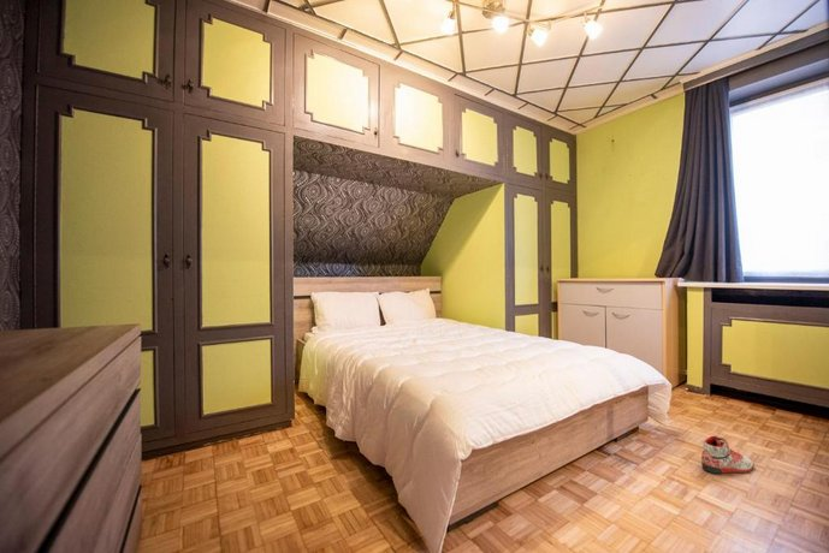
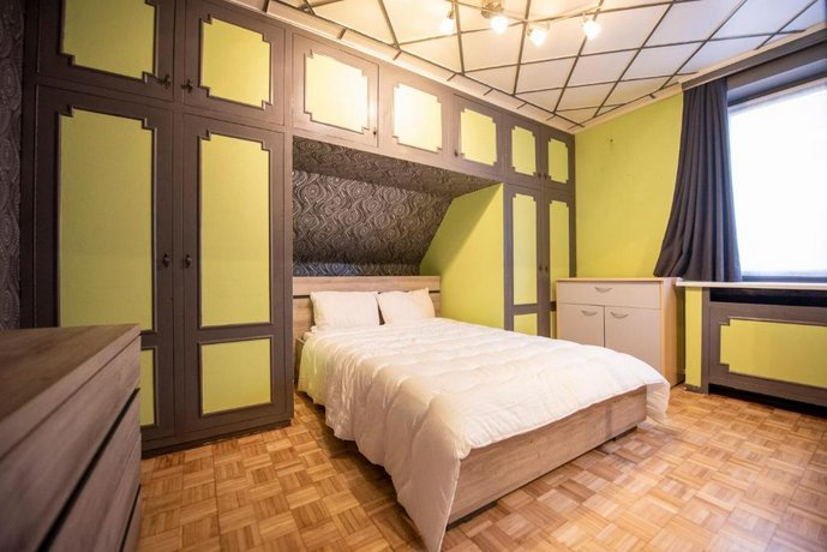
- sneaker [700,435,756,475]
